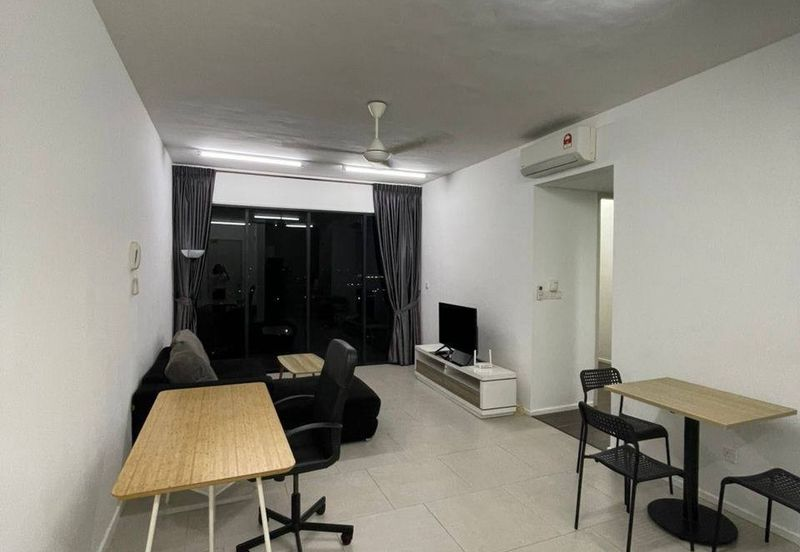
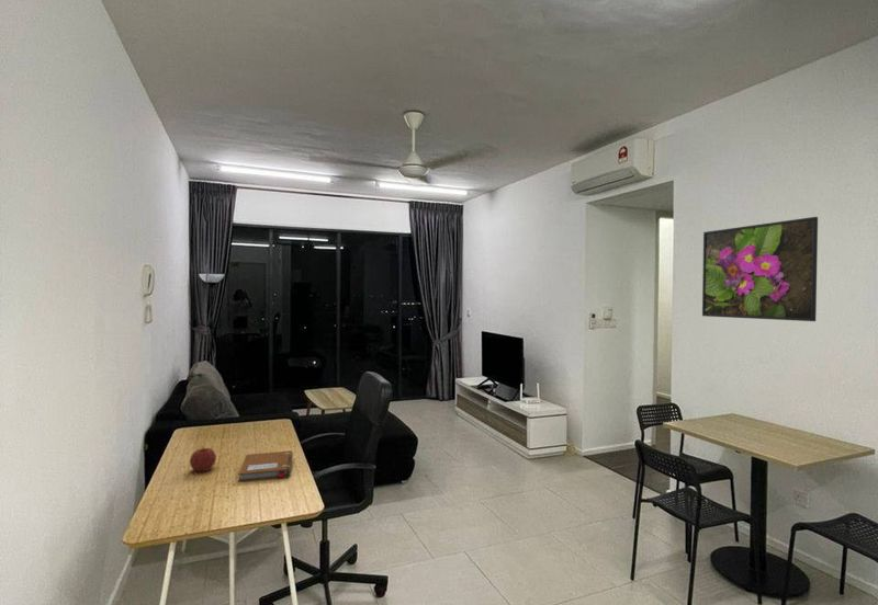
+ notebook [237,449,294,483]
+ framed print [701,216,819,322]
+ fruit [189,446,217,472]
